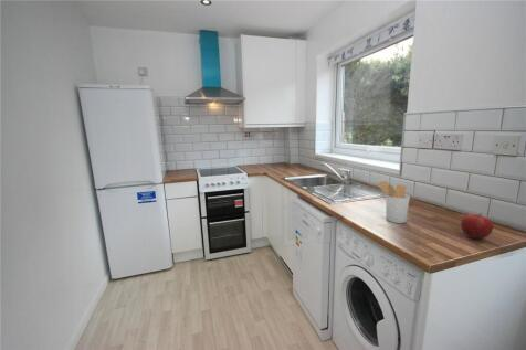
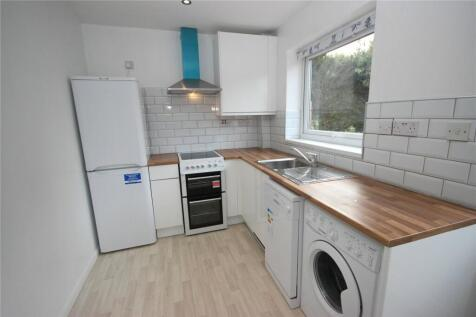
- utensil holder [375,180,411,224]
- fruit [460,212,495,240]
